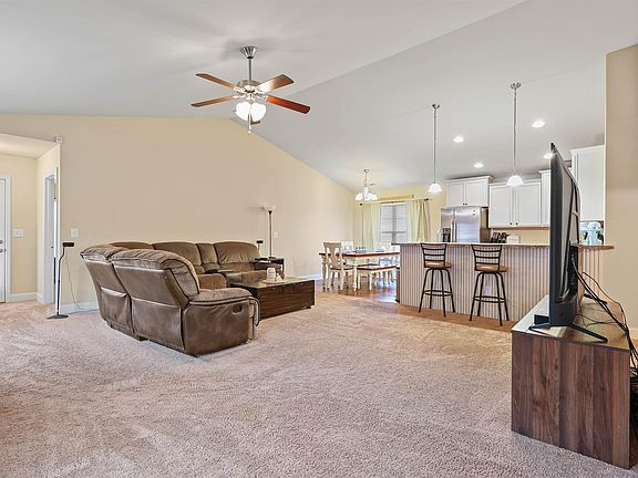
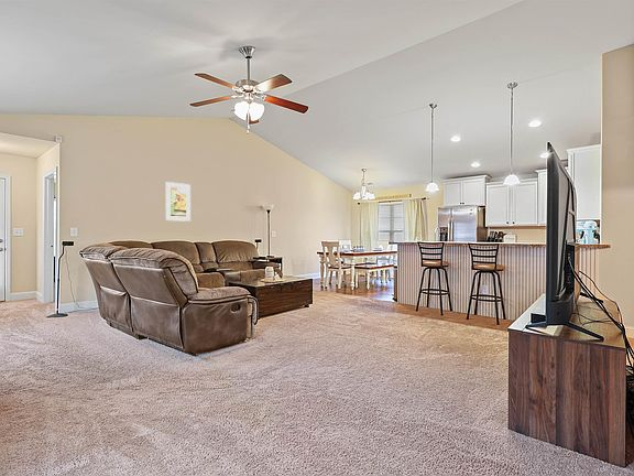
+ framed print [165,181,192,223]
